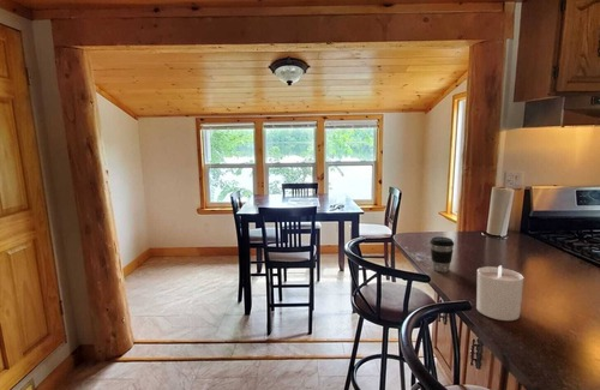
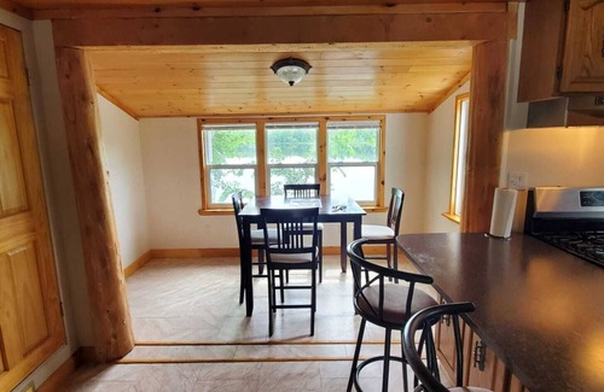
- coffee cup [428,235,455,272]
- candle [475,264,524,322]
